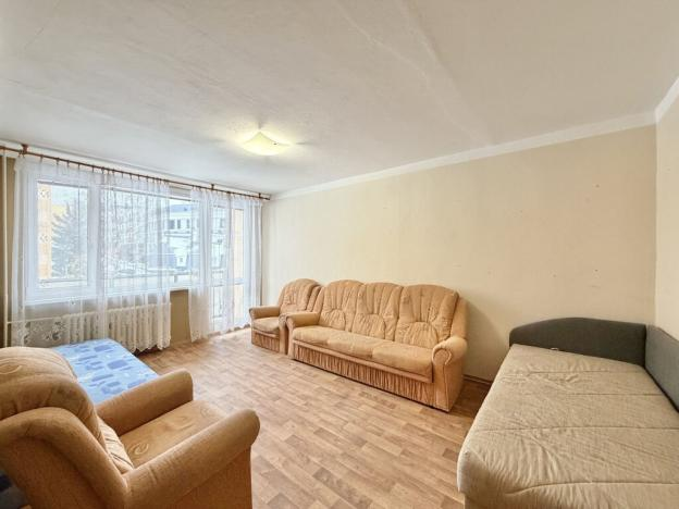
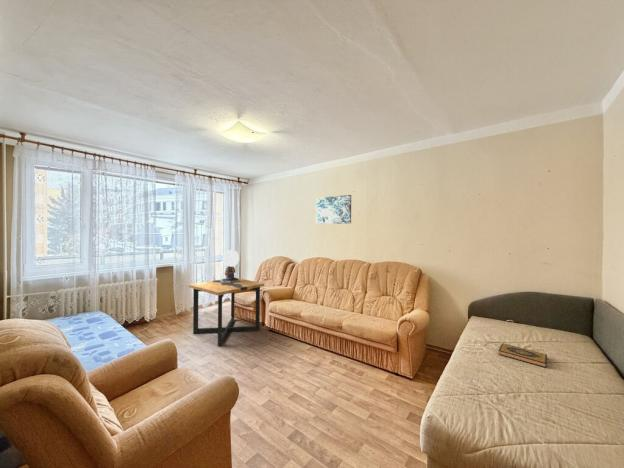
+ side table [188,277,265,347]
+ table lamp [220,249,240,283]
+ hardback book [498,343,548,369]
+ wall art [315,194,352,225]
